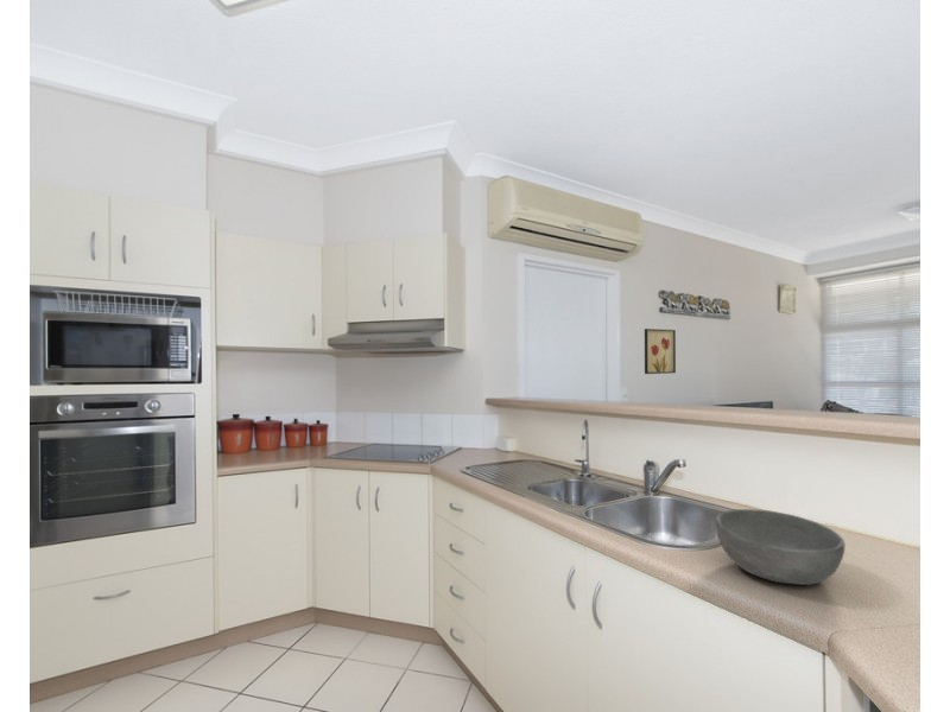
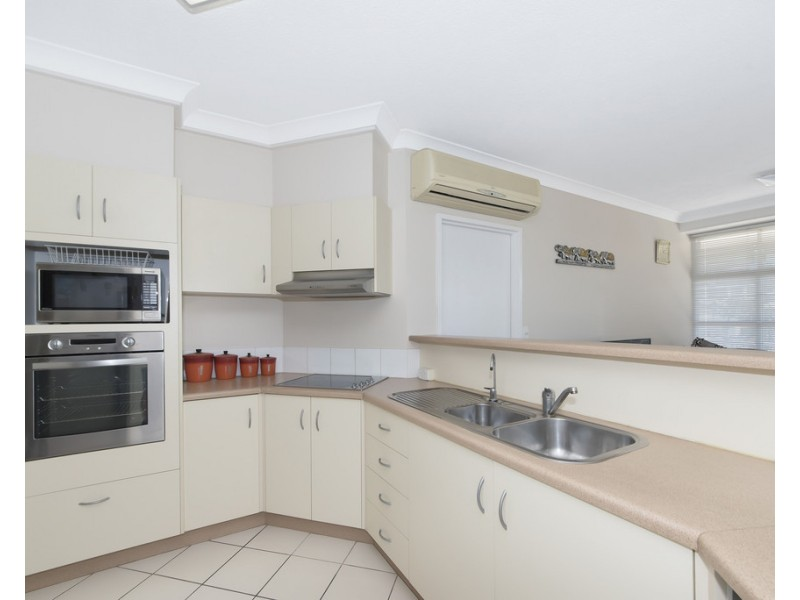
- bowl [715,508,846,586]
- wall art [644,328,677,375]
